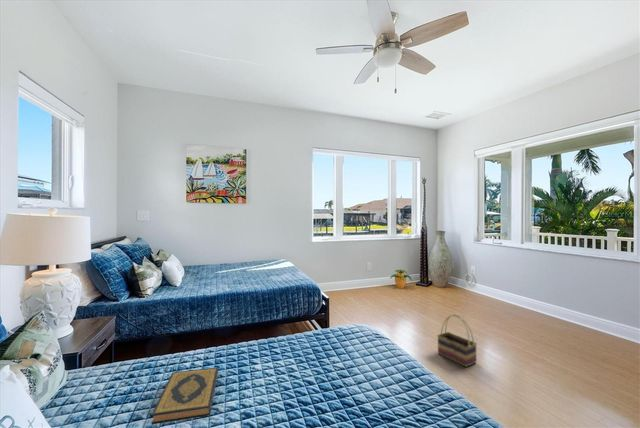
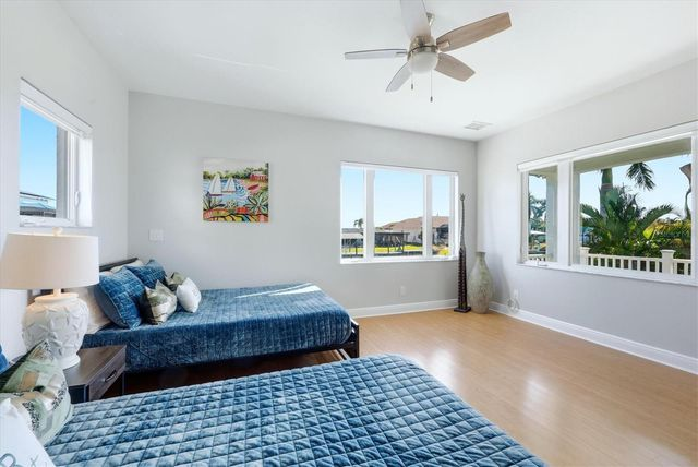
- basket [436,313,478,368]
- potted plant [389,269,413,289]
- hardback book [150,367,219,425]
